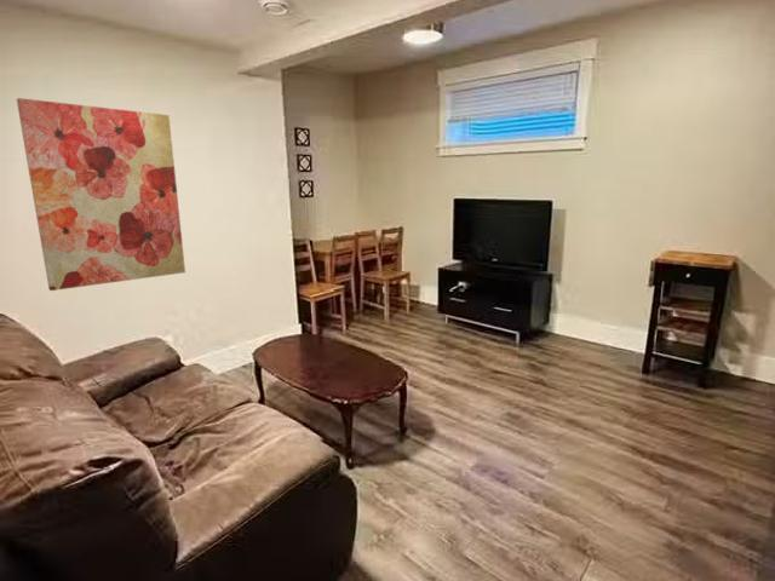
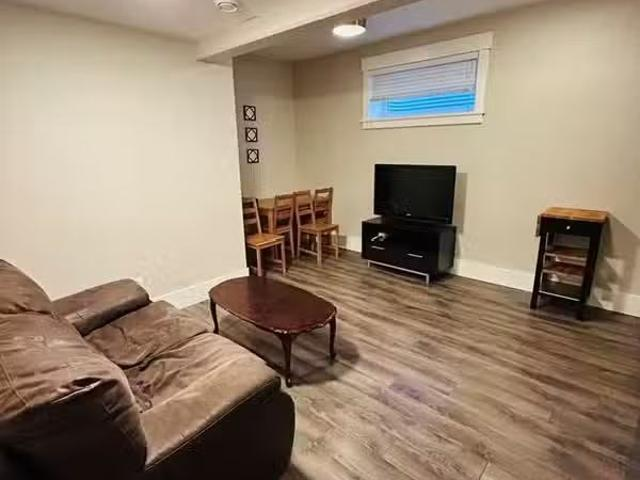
- wall art [16,97,186,292]
